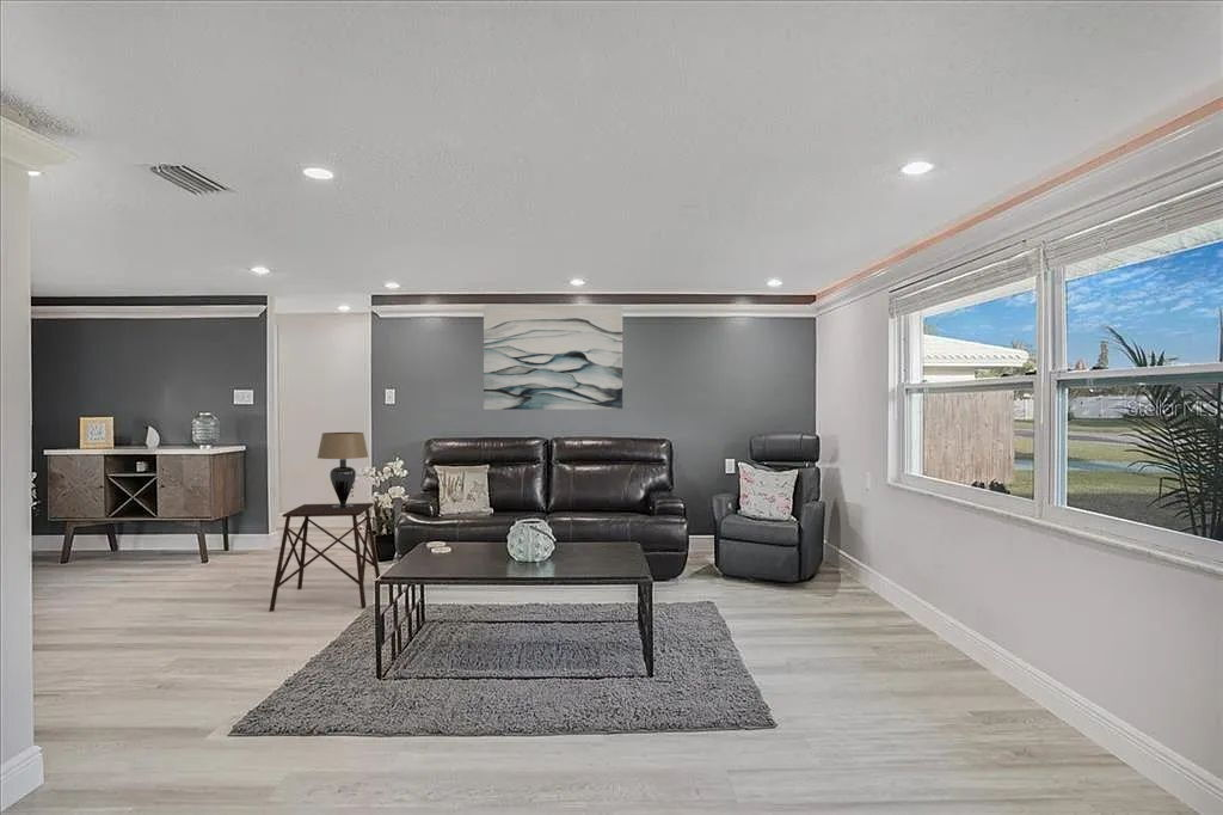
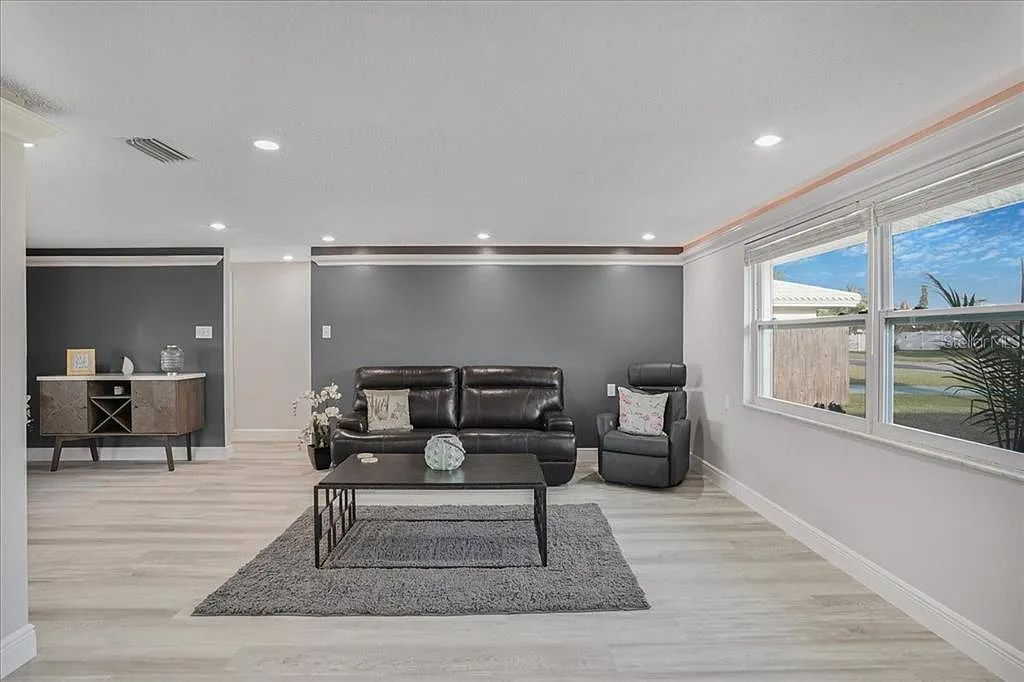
- table lamp [316,431,369,508]
- wall art [483,304,623,411]
- side table [268,502,381,613]
